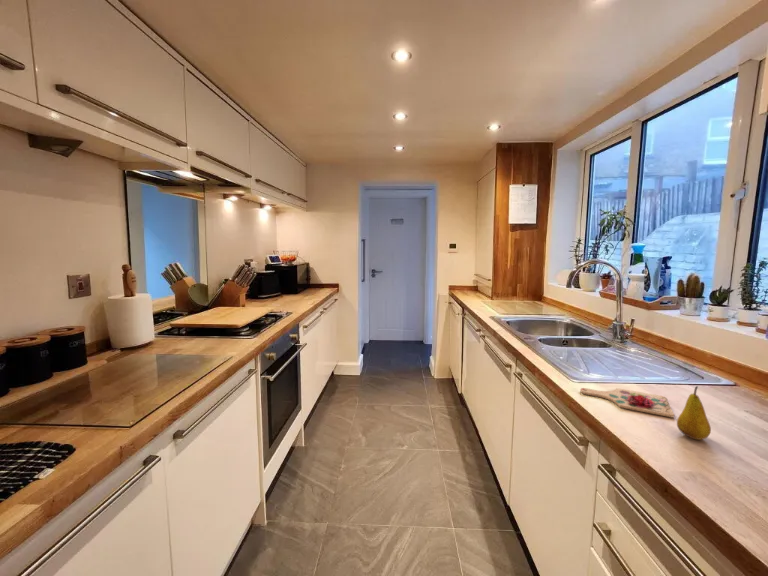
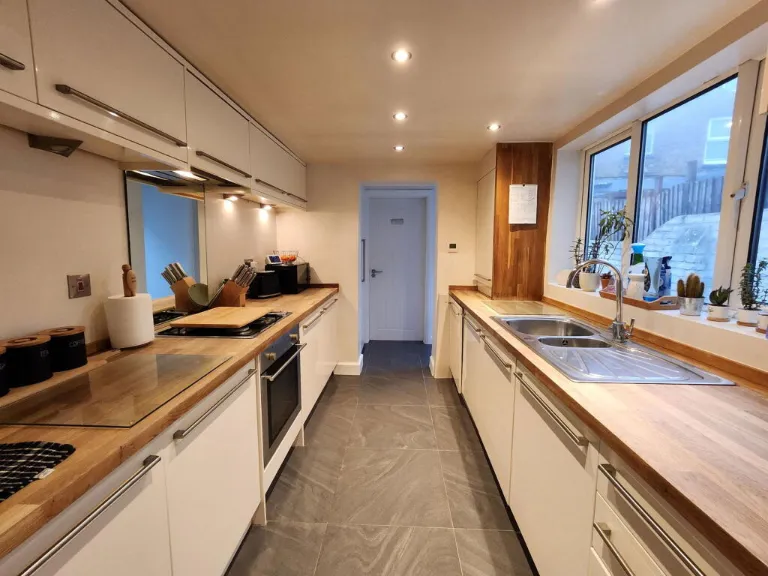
- cutting board [579,387,675,418]
- fruit [676,385,712,441]
